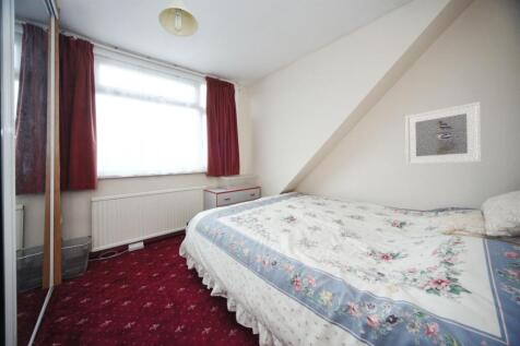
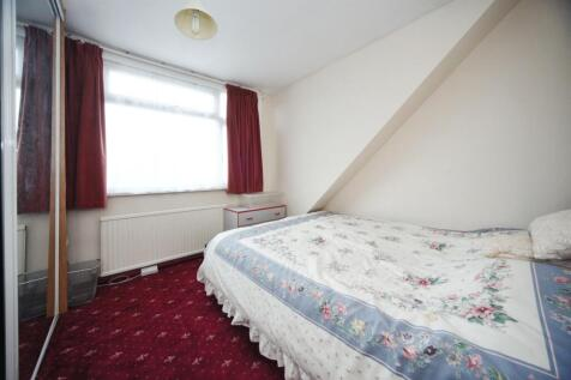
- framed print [404,100,483,166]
